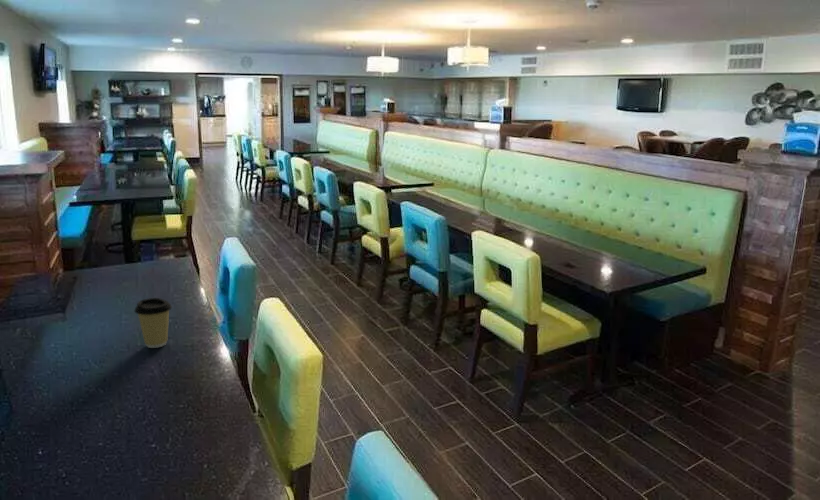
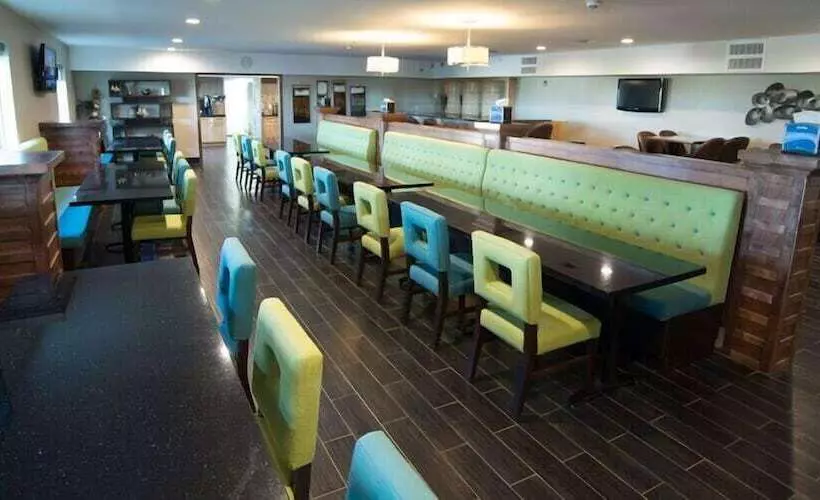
- coffee cup [134,297,173,349]
